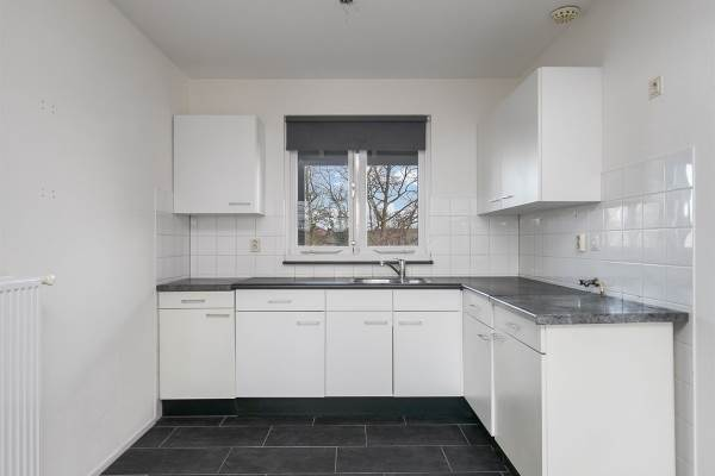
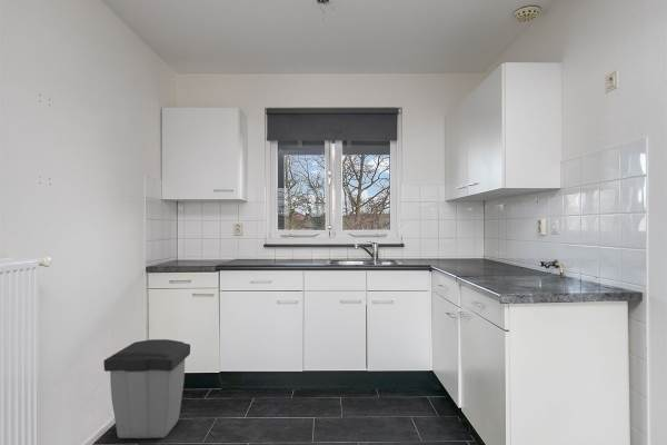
+ trash can [102,338,191,439]
